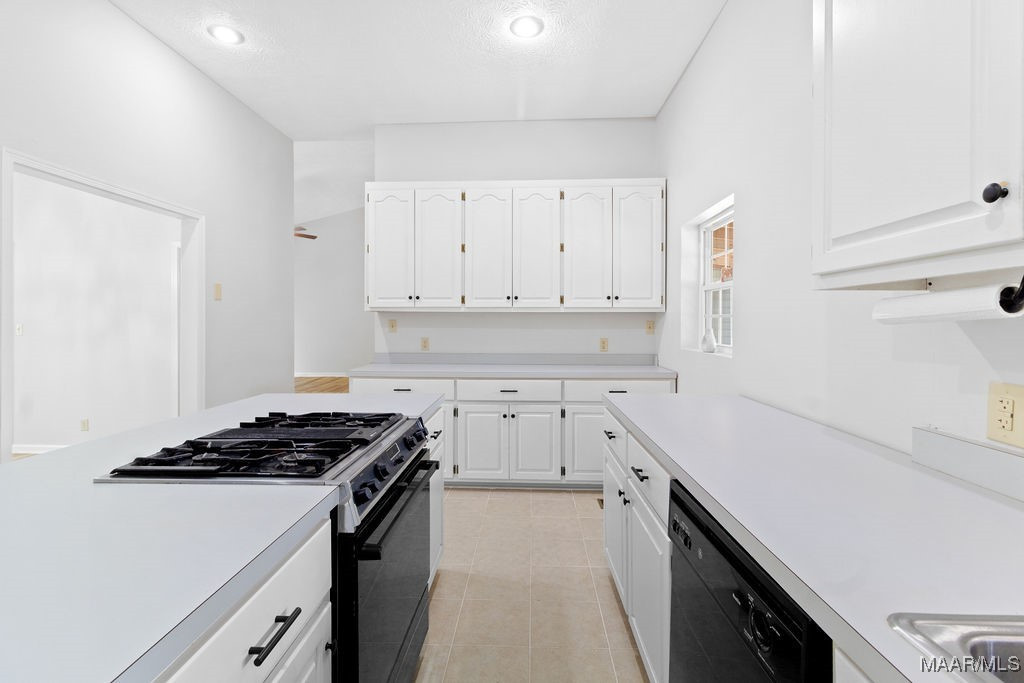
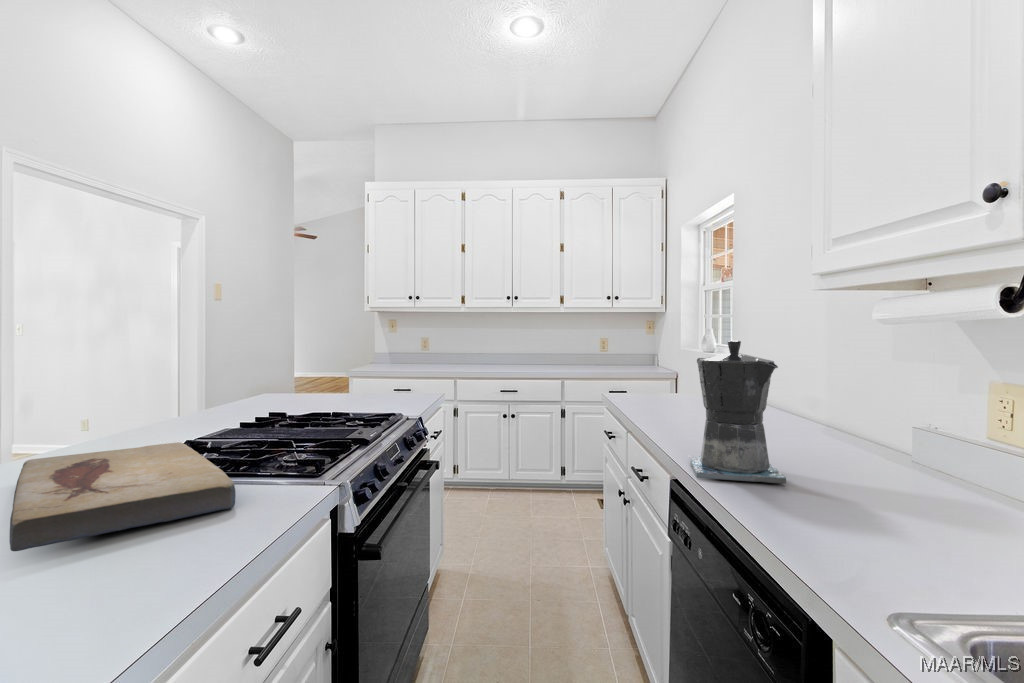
+ fish fossil [9,441,237,552]
+ coffee maker [689,339,787,485]
